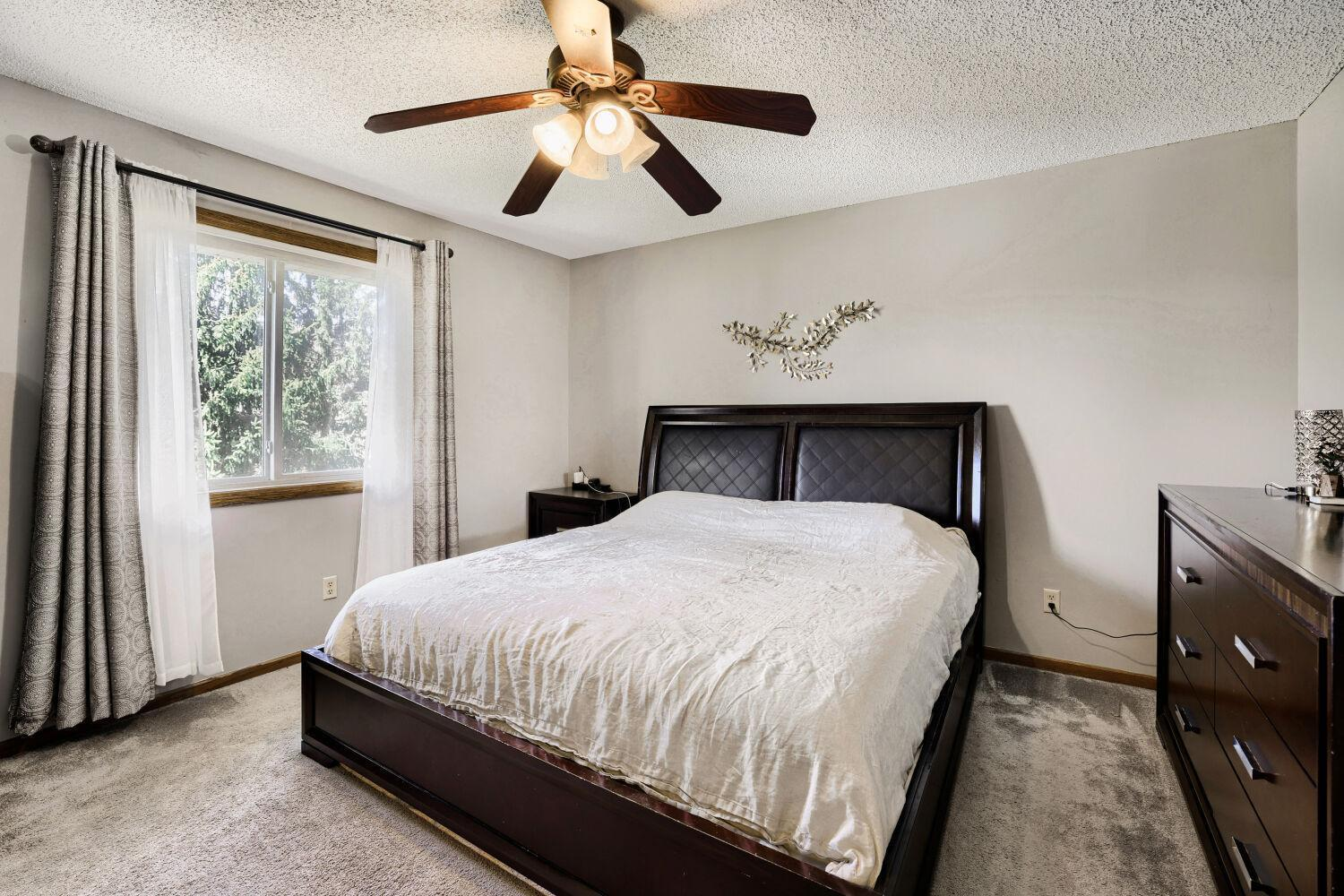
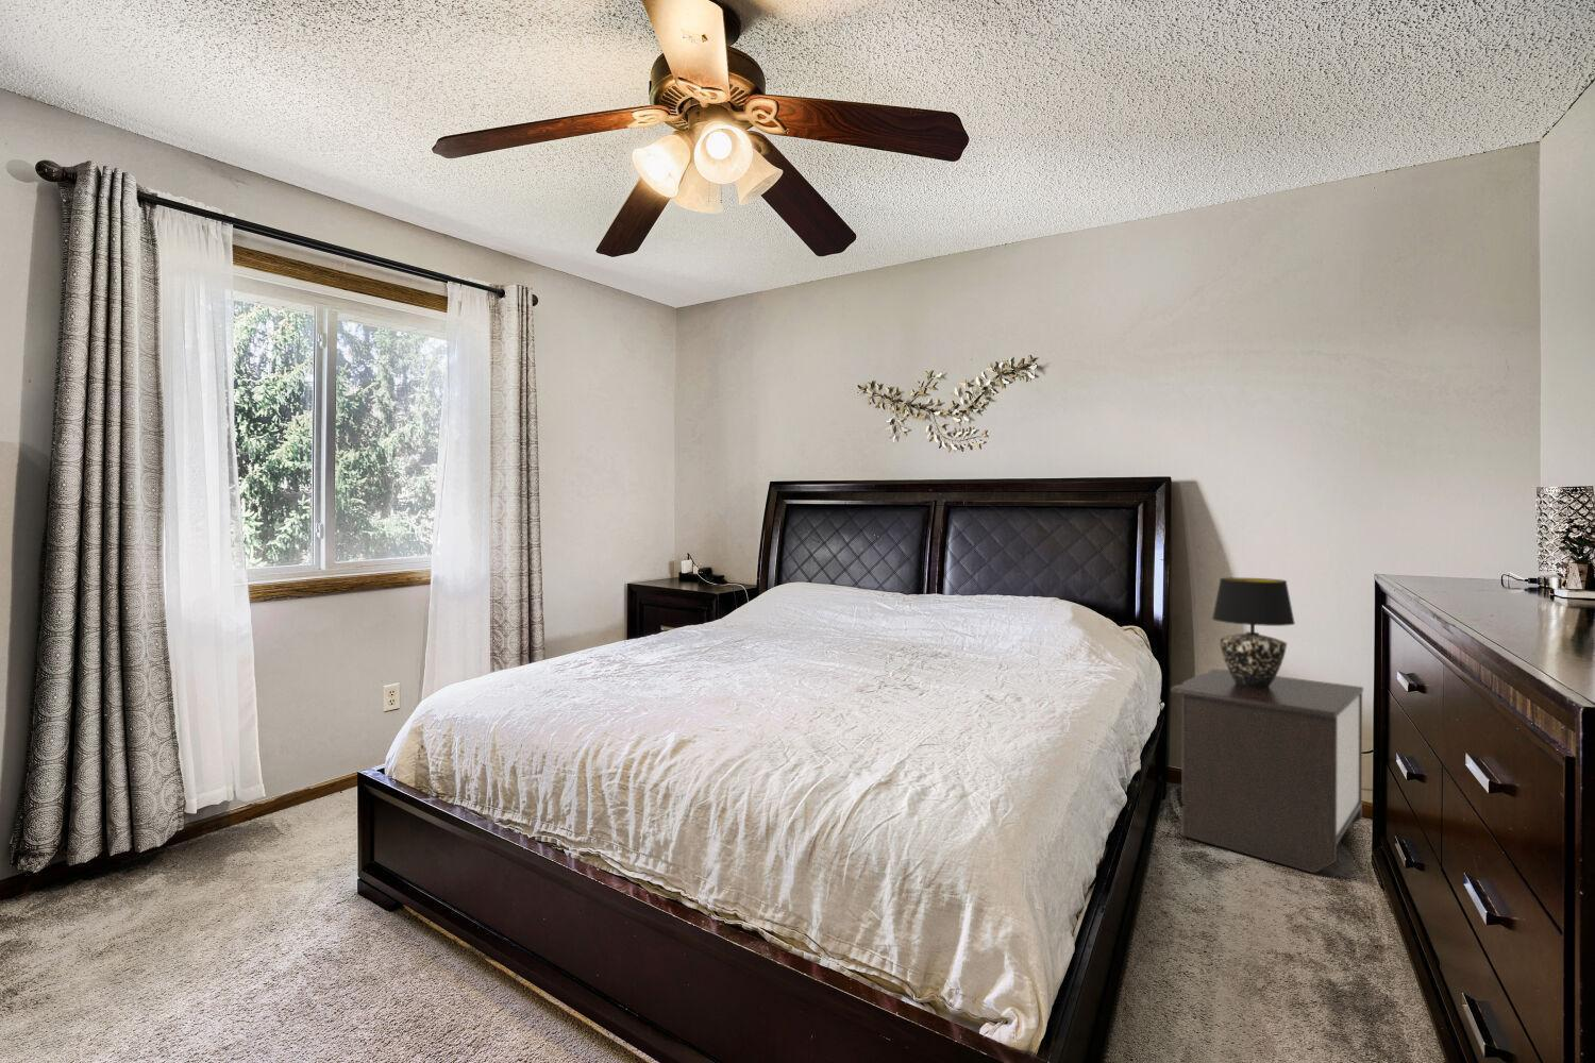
+ nightstand [1170,669,1365,874]
+ table lamp [1212,578,1296,688]
